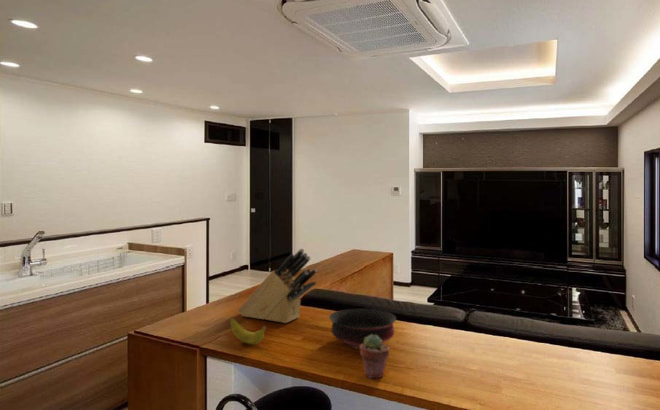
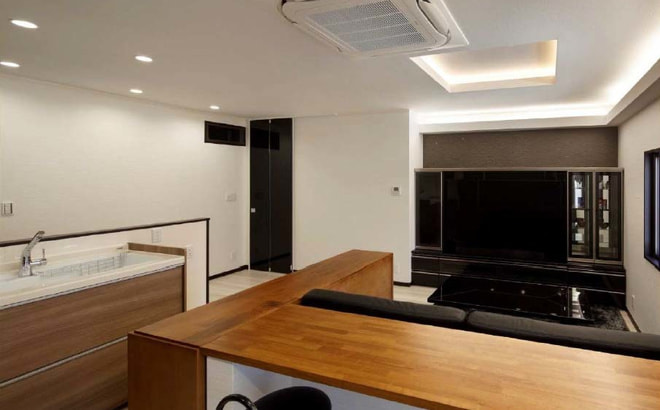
- bowl [328,307,397,350]
- banana [229,317,267,345]
- potted succulent [359,334,390,379]
- knife block [237,248,318,324]
